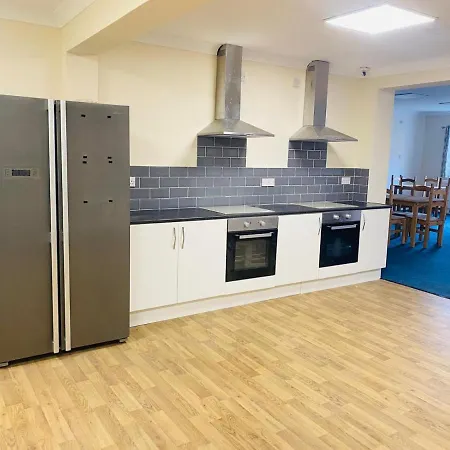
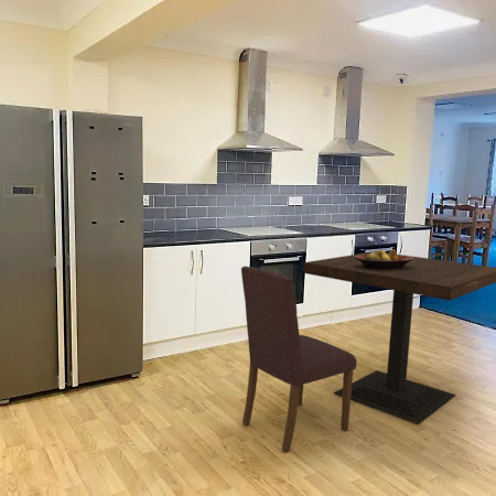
+ dining table [303,250,496,425]
+ fruit bowl [354,248,413,269]
+ dining chair [240,266,358,453]
